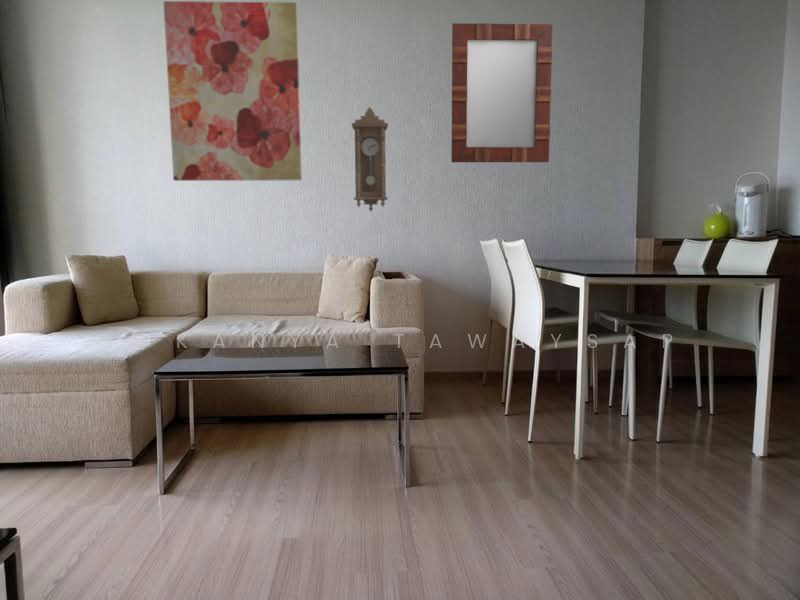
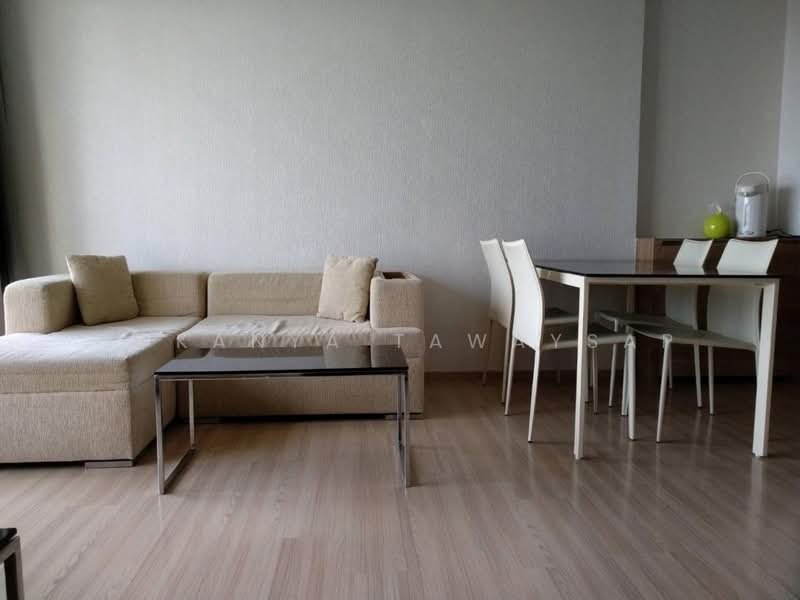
- home mirror [450,22,554,163]
- wall art [163,0,303,182]
- pendulum clock [350,106,389,212]
